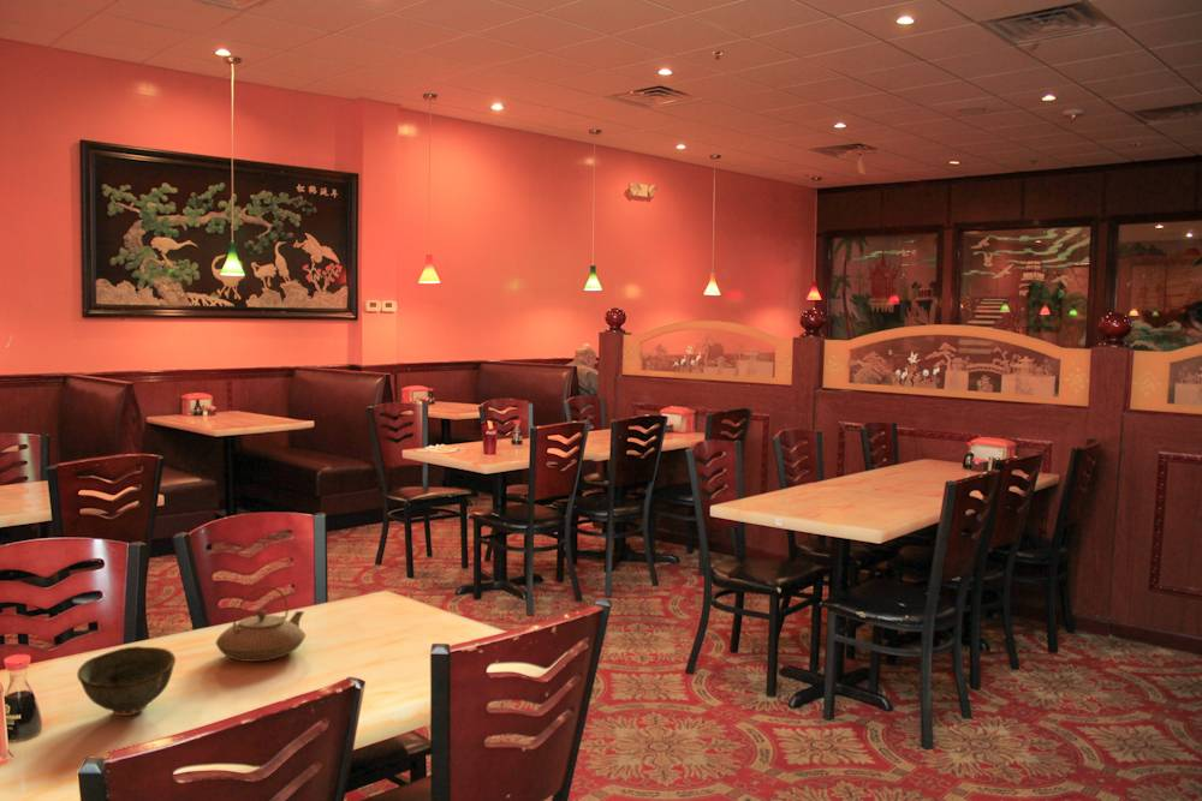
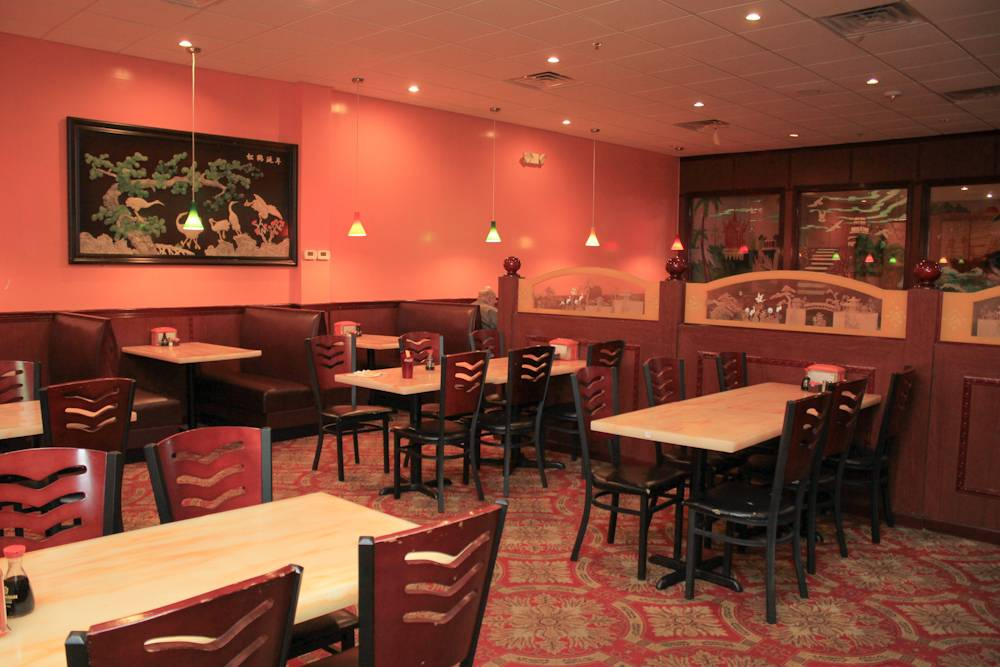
- teapot [215,585,307,663]
- bowl [76,645,177,717]
